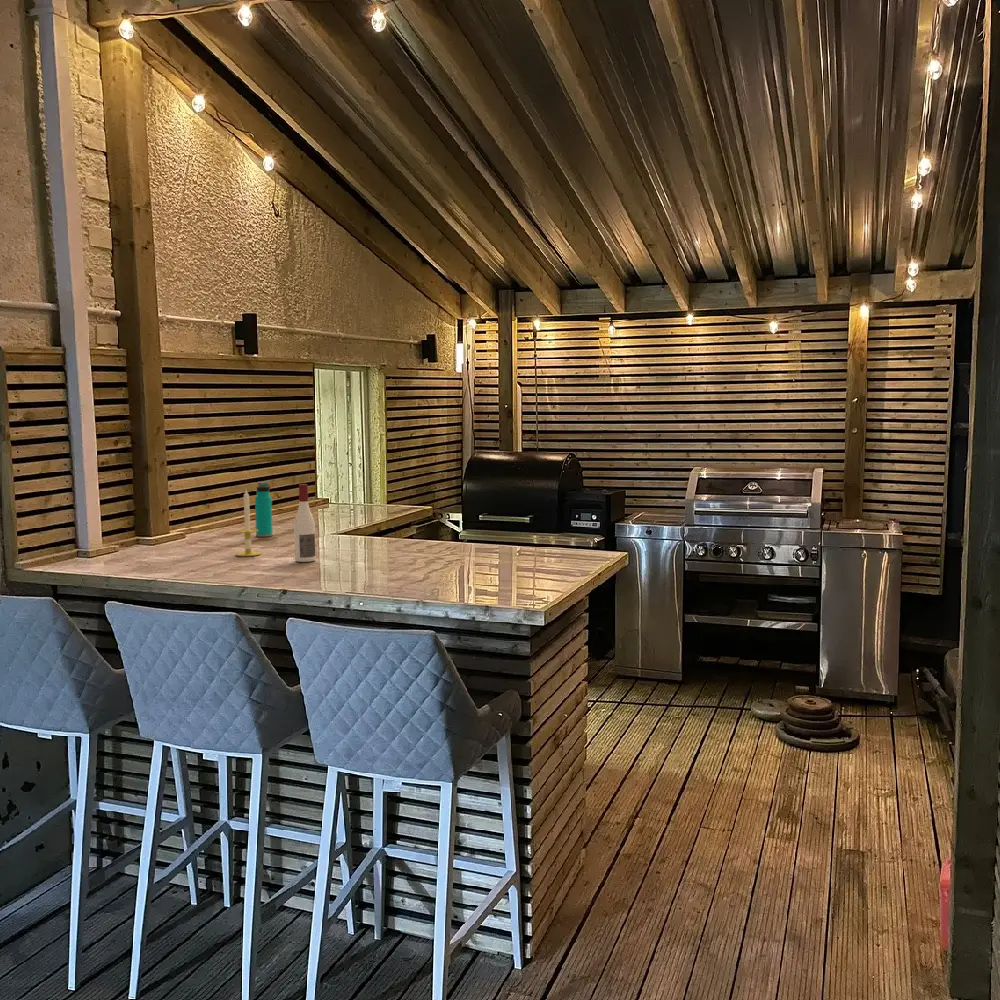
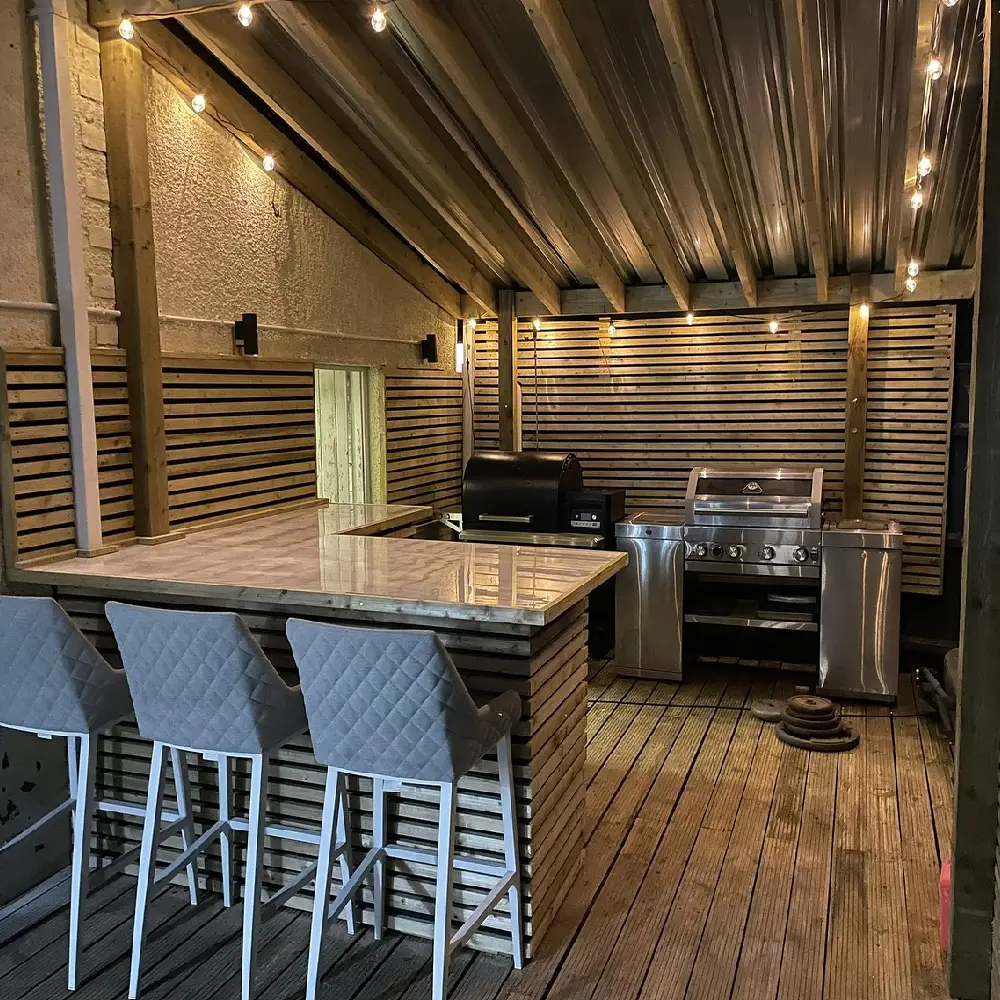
- alcohol [293,483,317,563]
- water bottle [254,481,274,538]
- candle [235,489,262,557]
